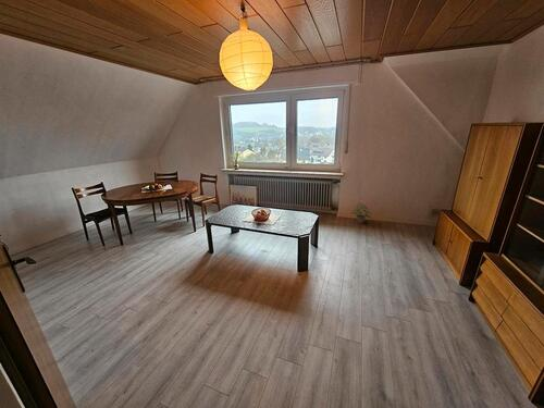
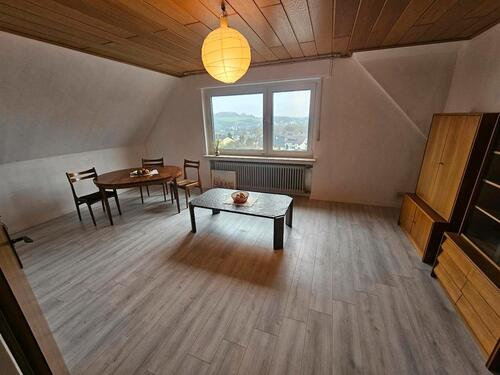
- potted plant [348,201,373,224]
